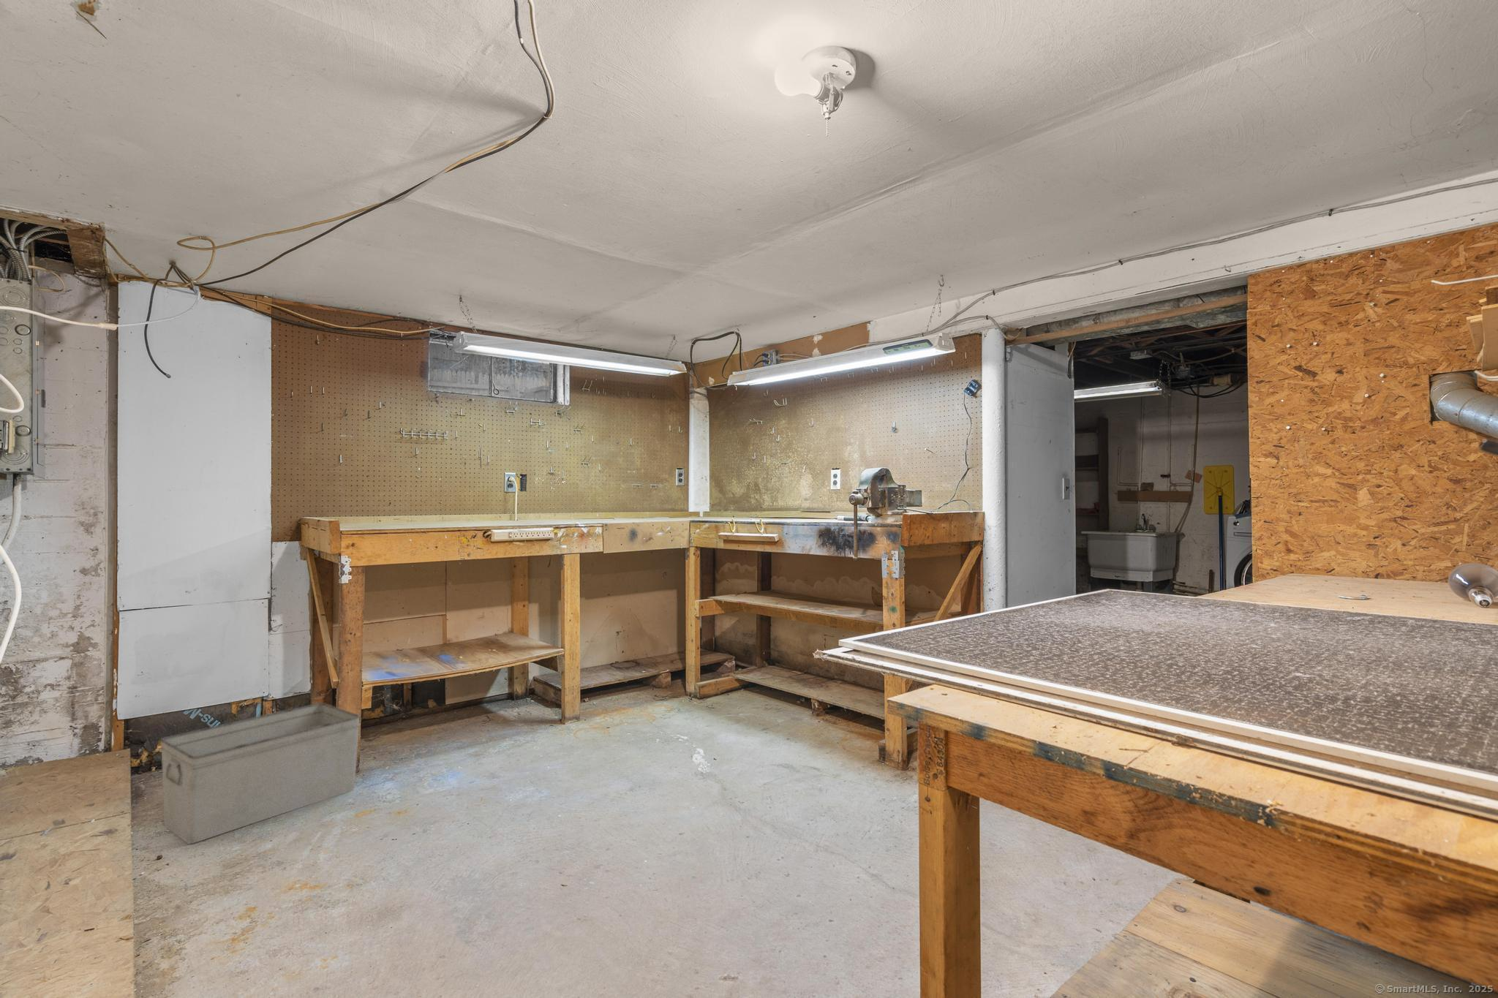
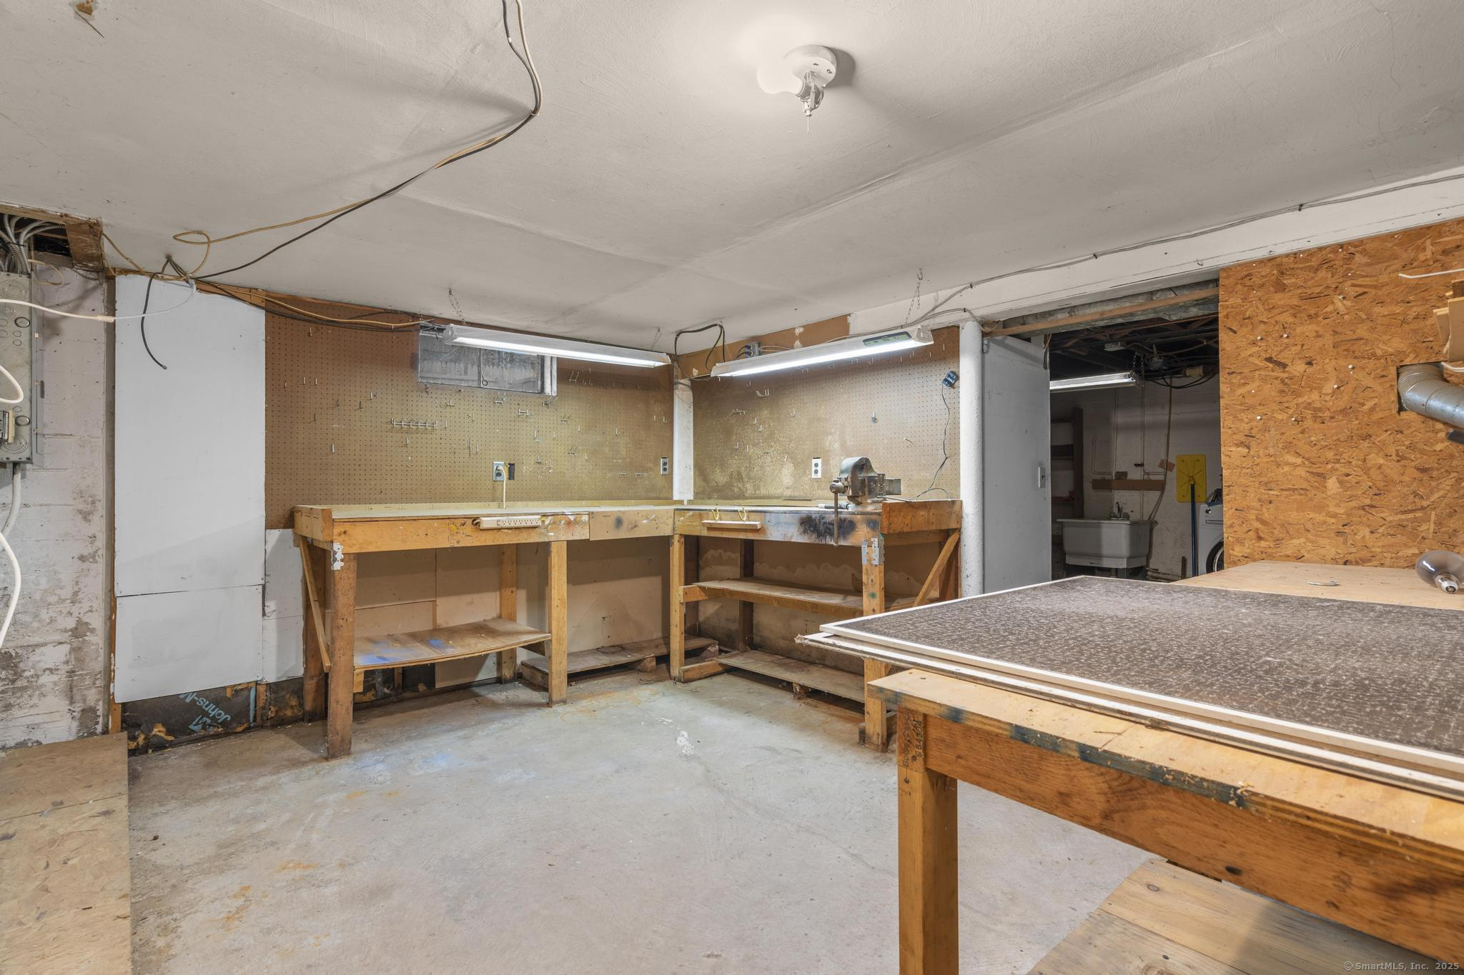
- storage bin [159,702,361,845]
